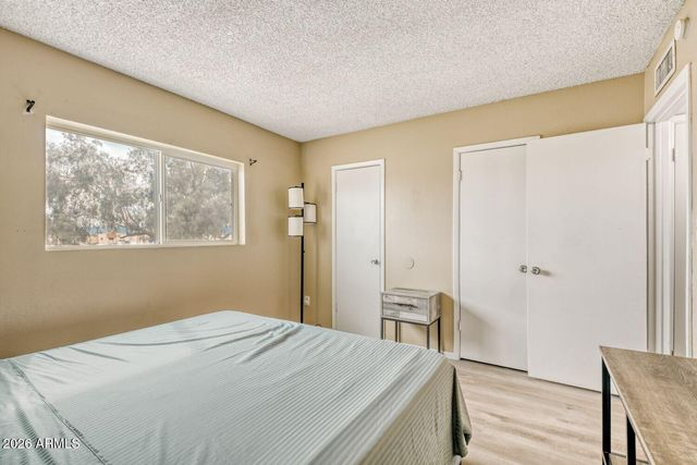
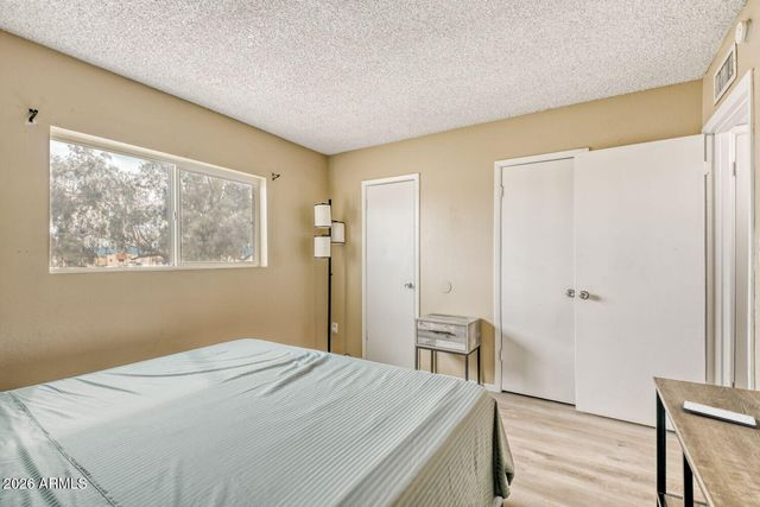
+ smartphone [682,400,759,430]
